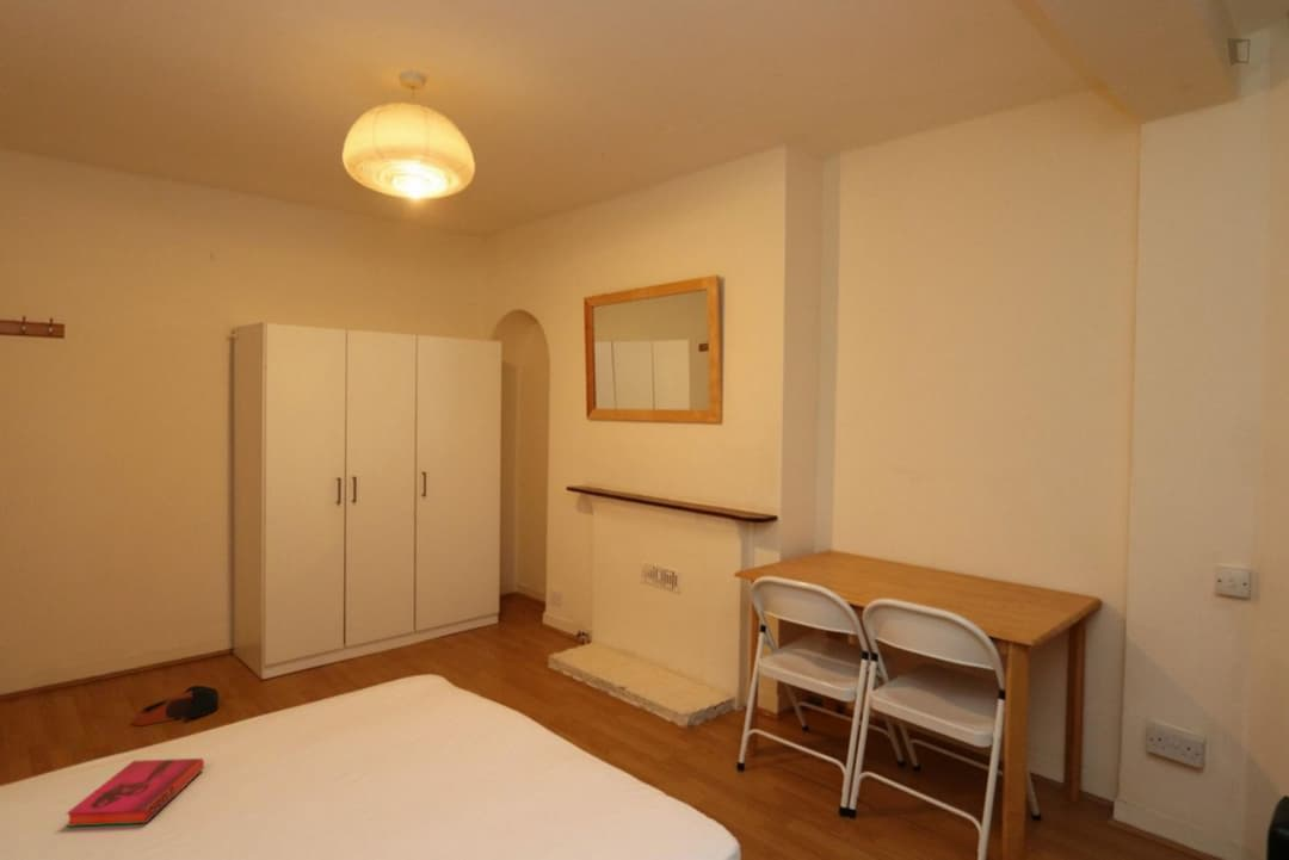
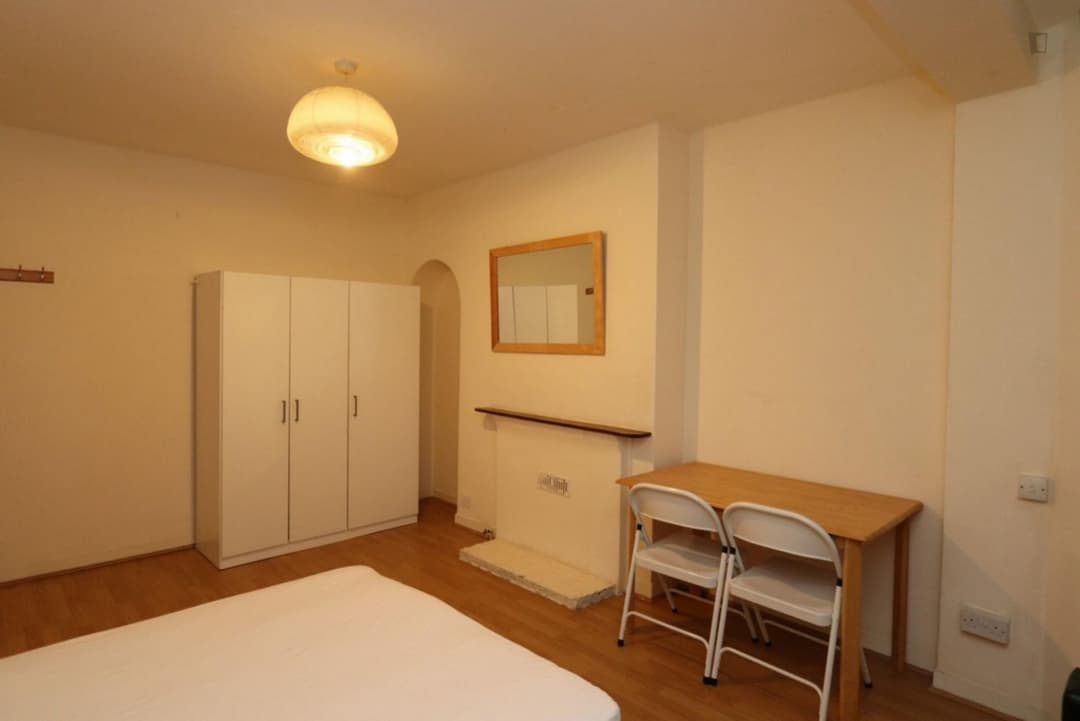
- bag [130,685,220,728]
- hardback book [64,757,205,828]
